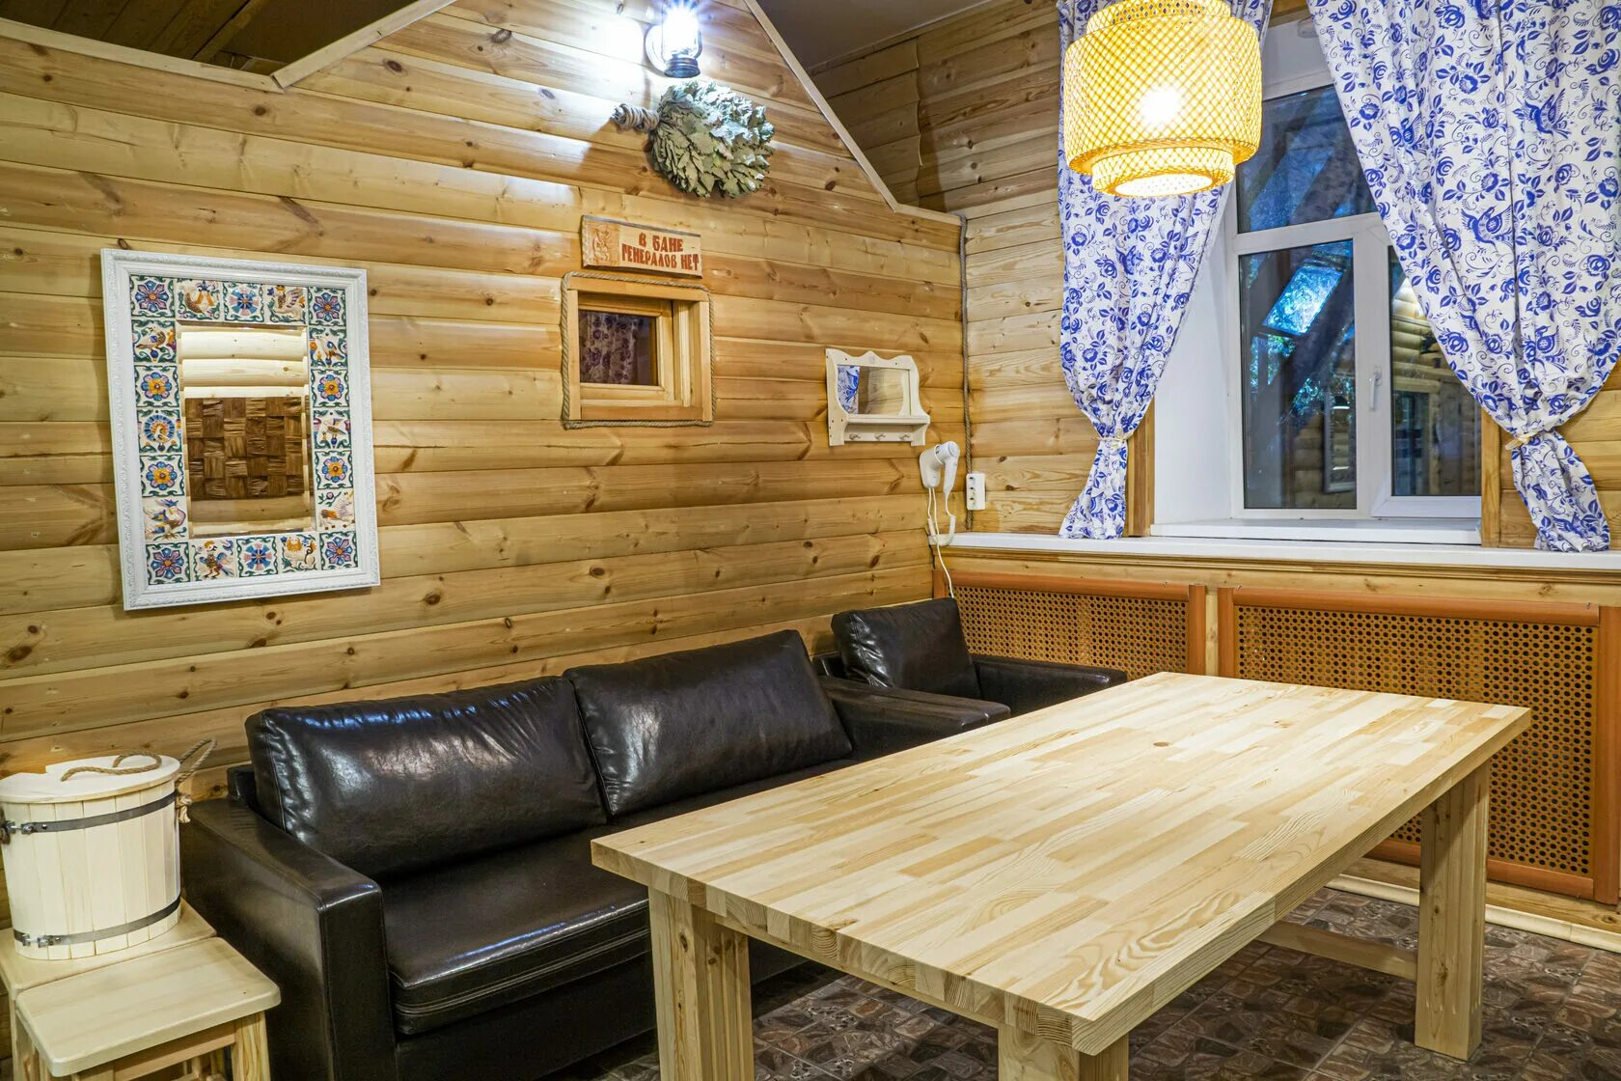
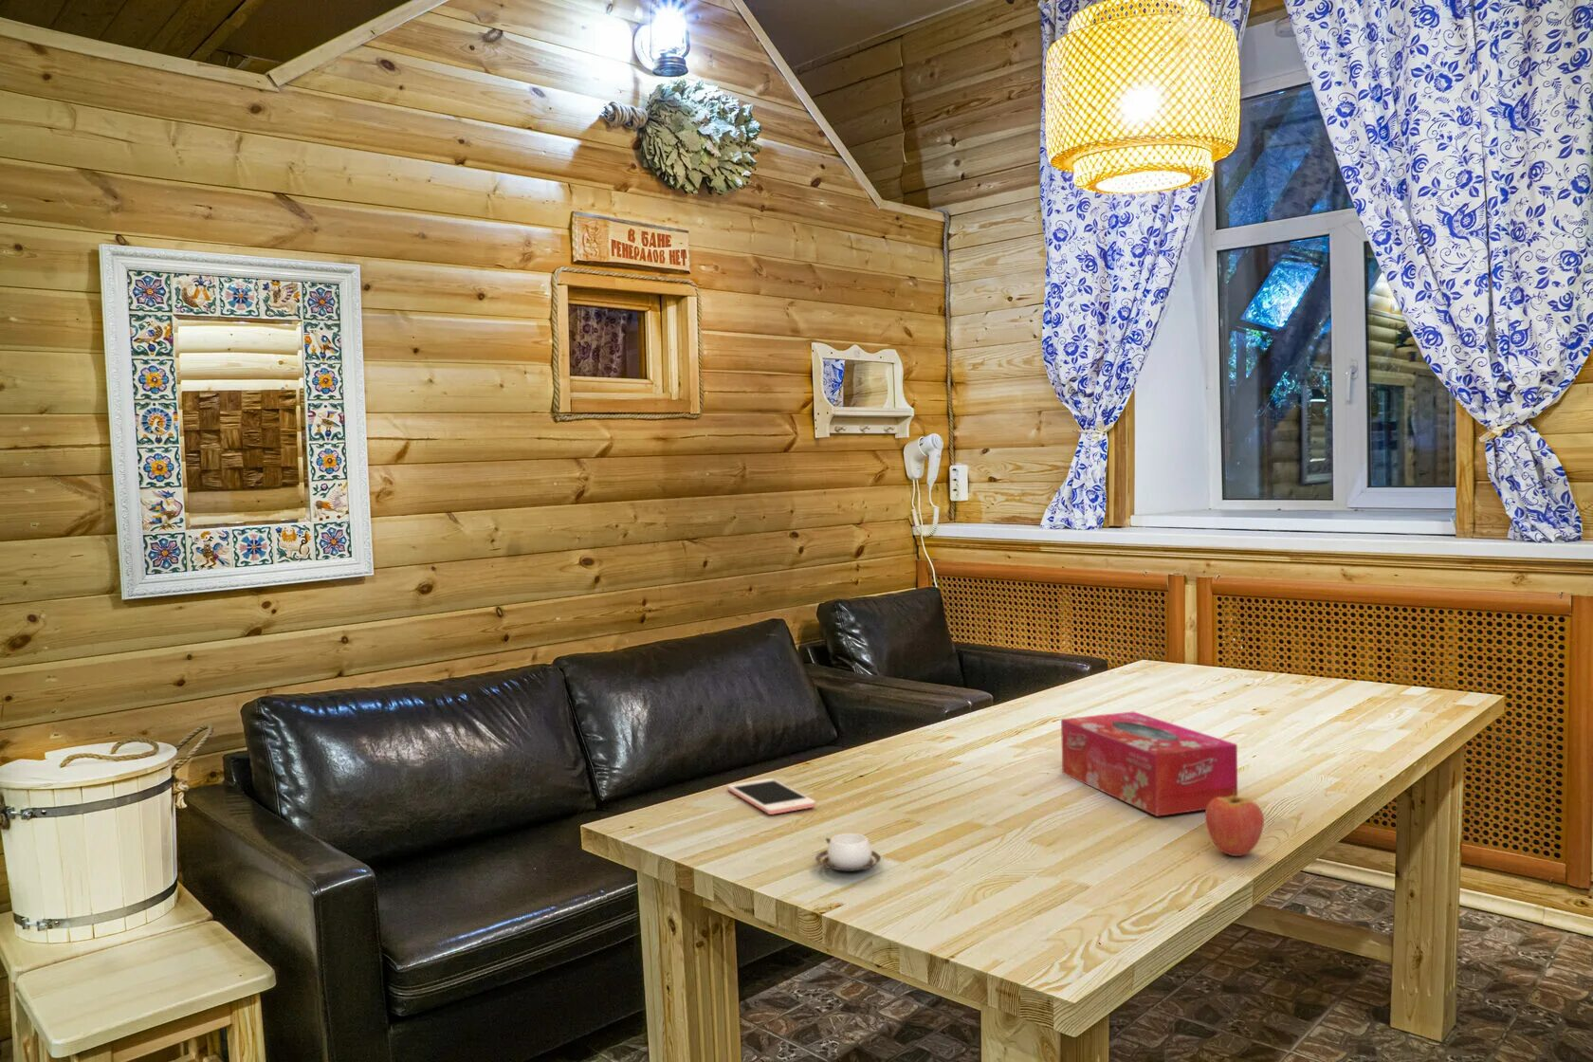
+ cell phone [727,778,817,815]
+ fruit [1204,787,1265,857]
+ tissue box [1060,711,1239,818]
+ cup [814,832,882,872]
